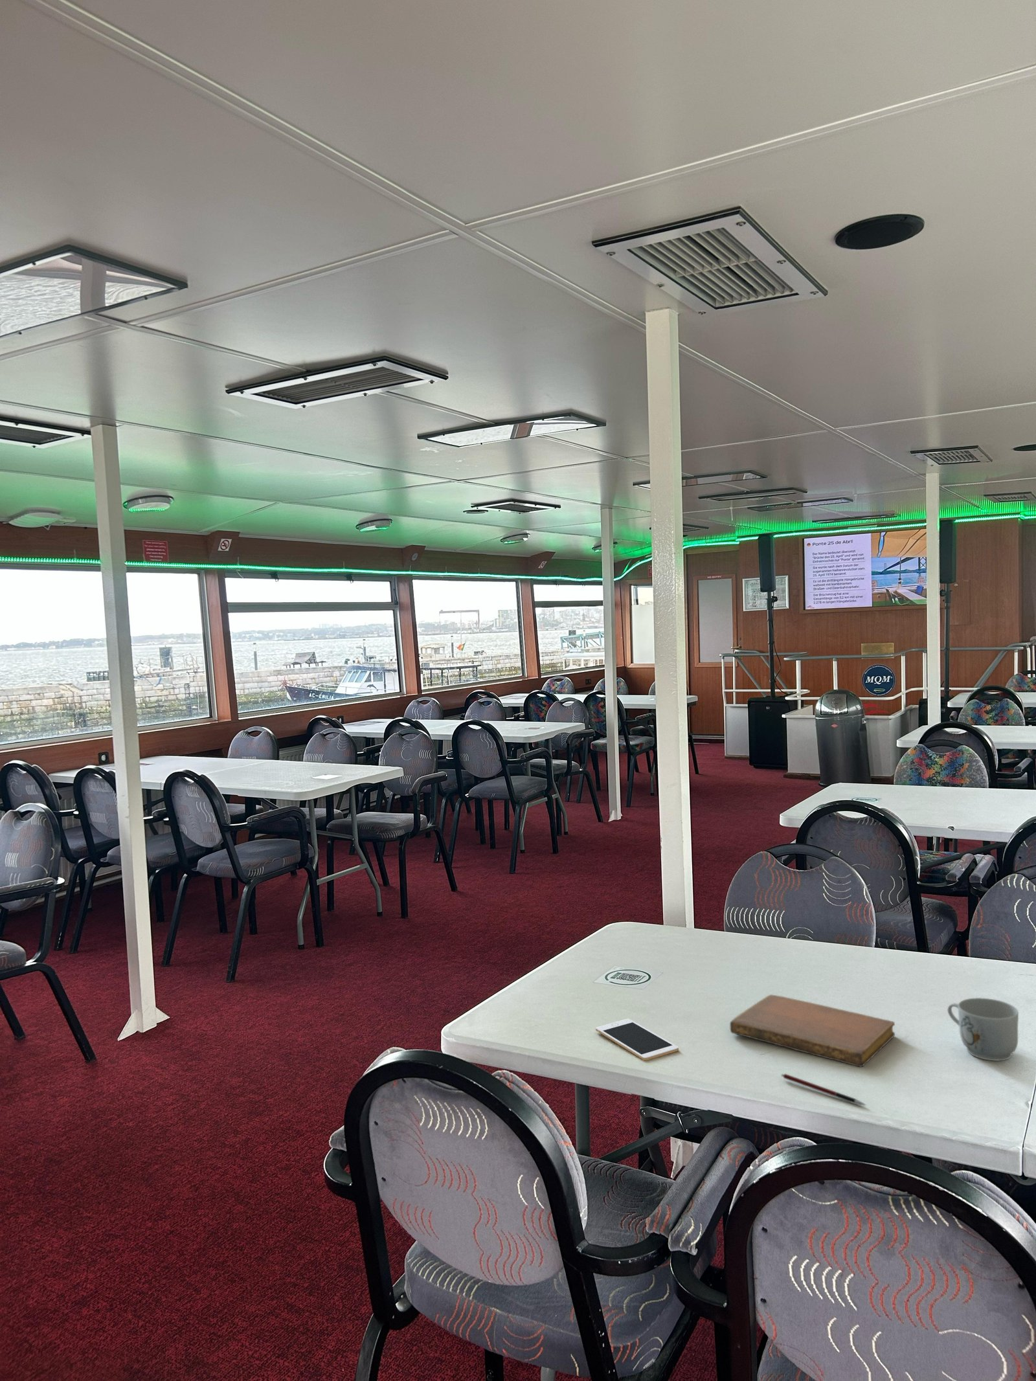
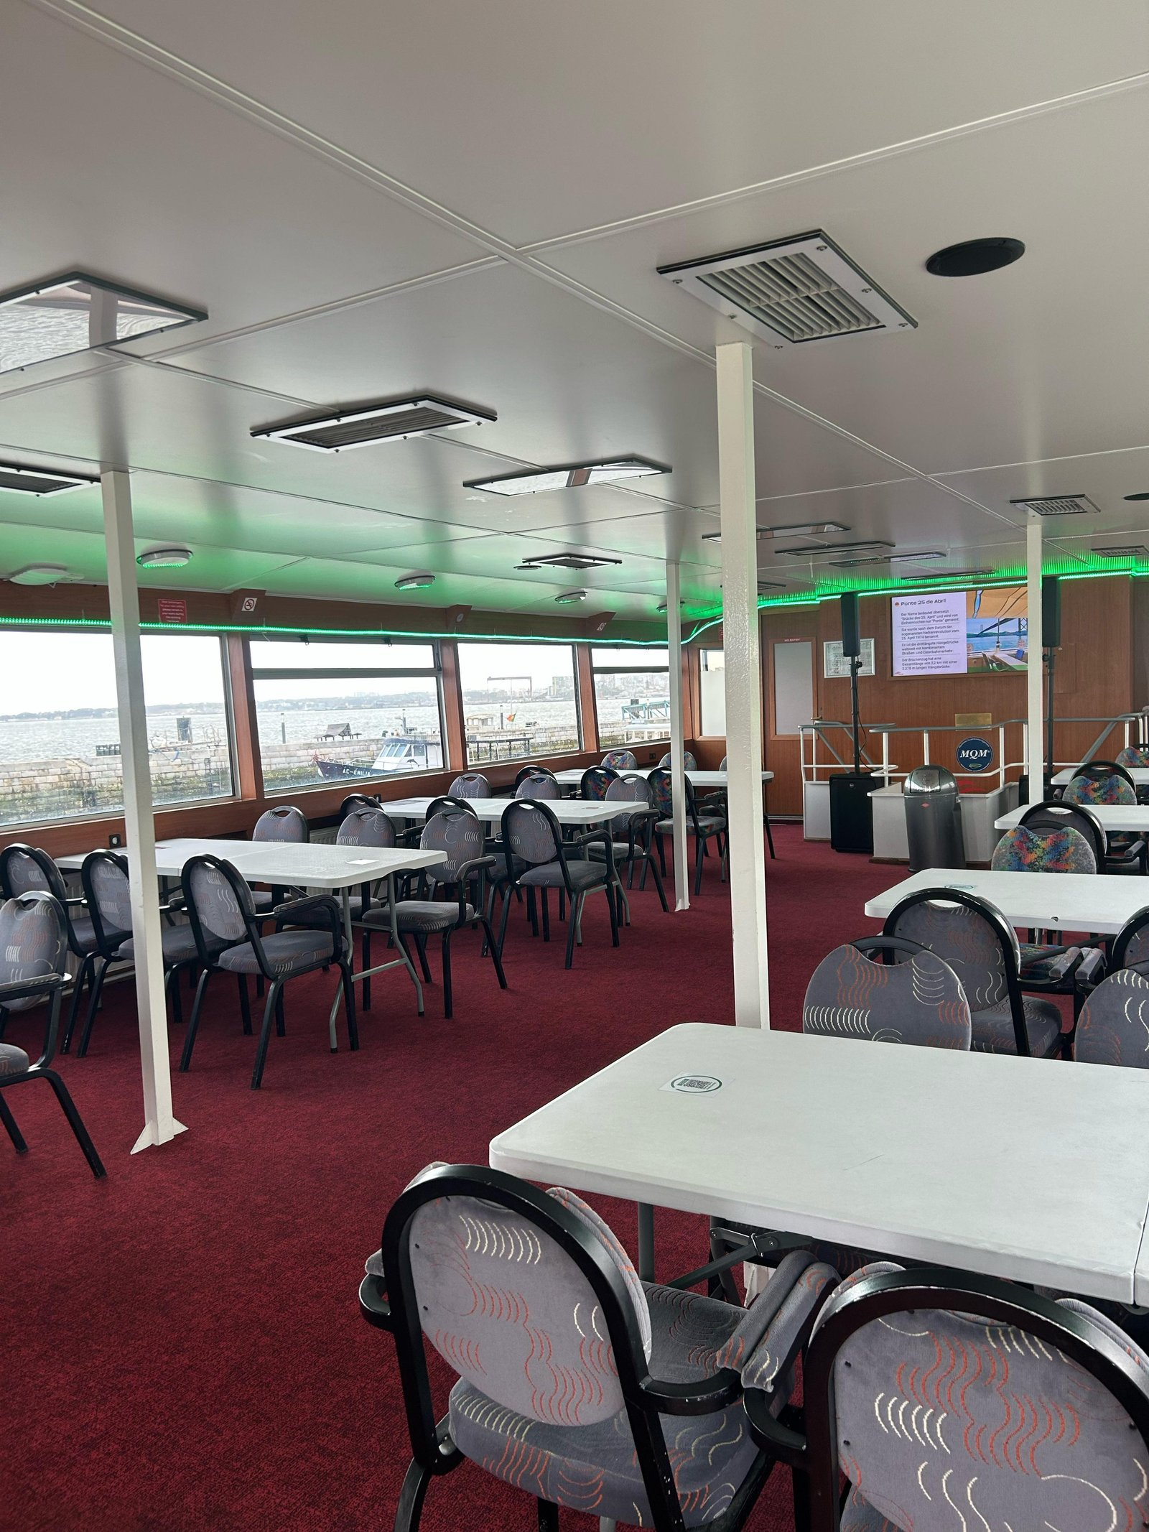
- mug [947,997,1020,1061]
- pen [781,1073,866,1106]
- notebook [729,994,896,1068]
- cell phone [595,1019,679,1061]
